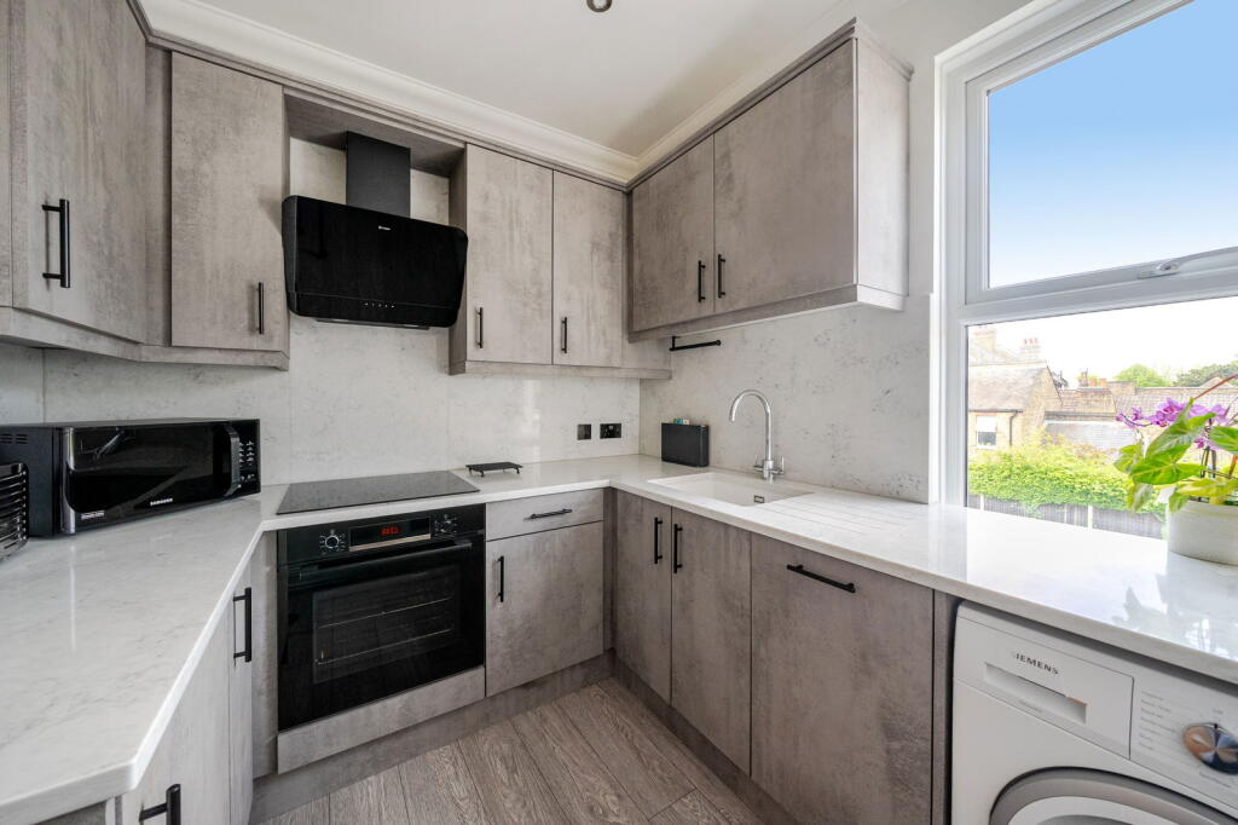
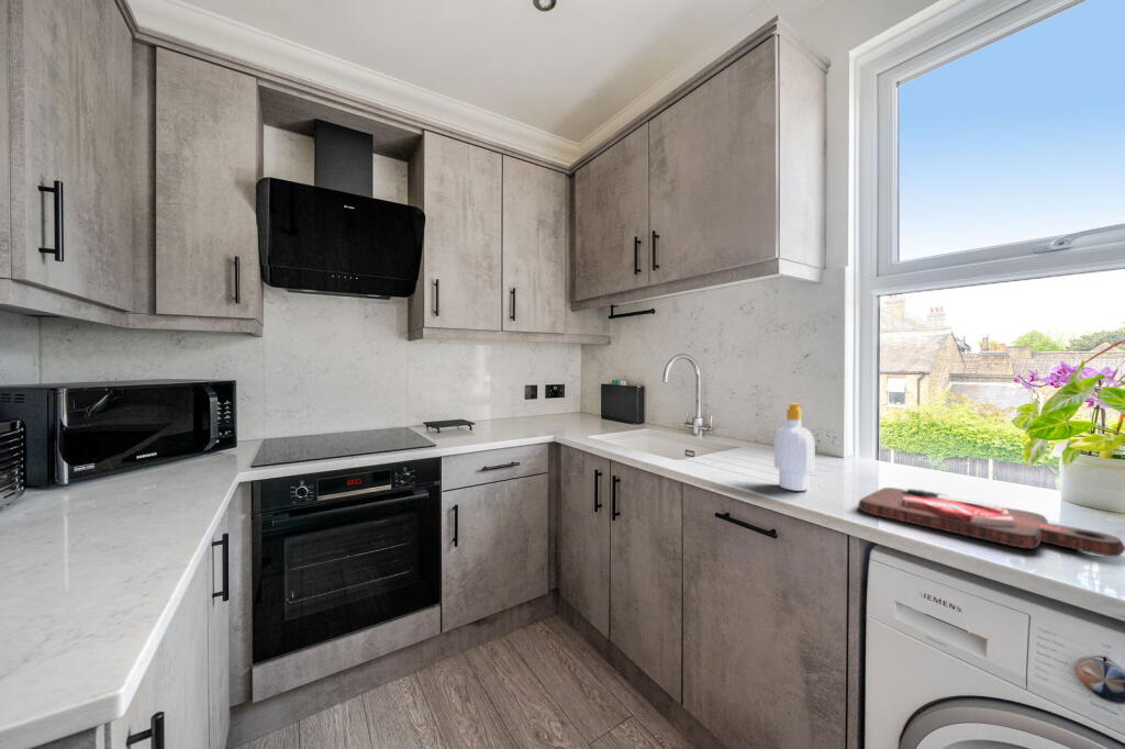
+ cutting board [857,487,1125,558]
+ soap bottle [773,402,816,492]
